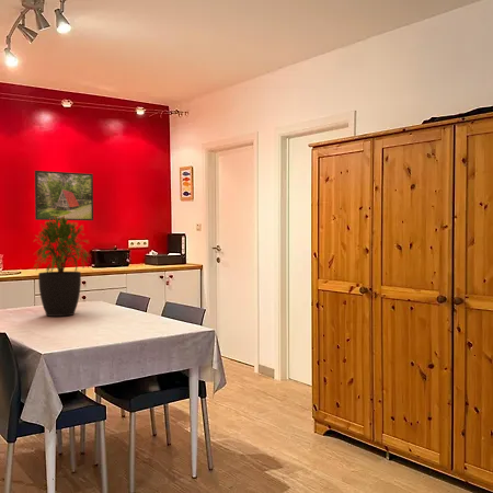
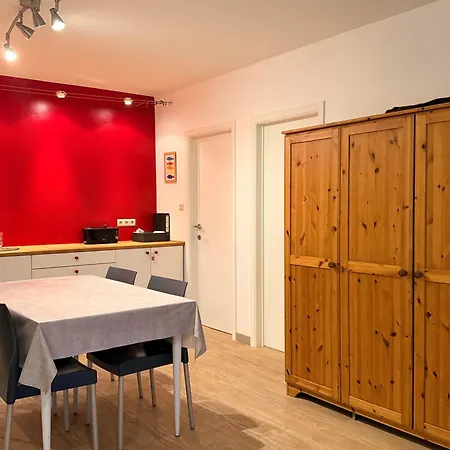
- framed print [34,170,94,221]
- potted plant [32,216,91,318]
